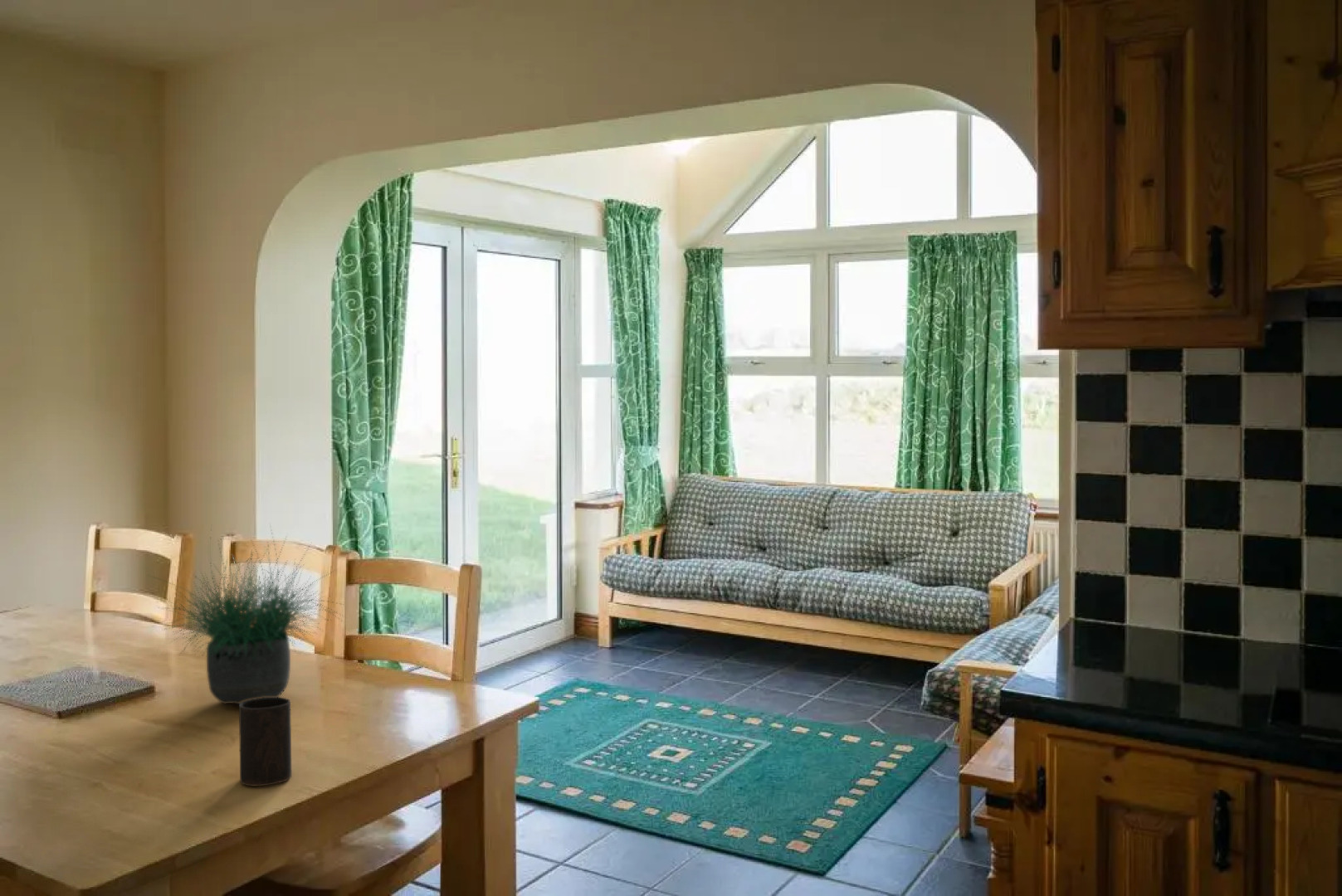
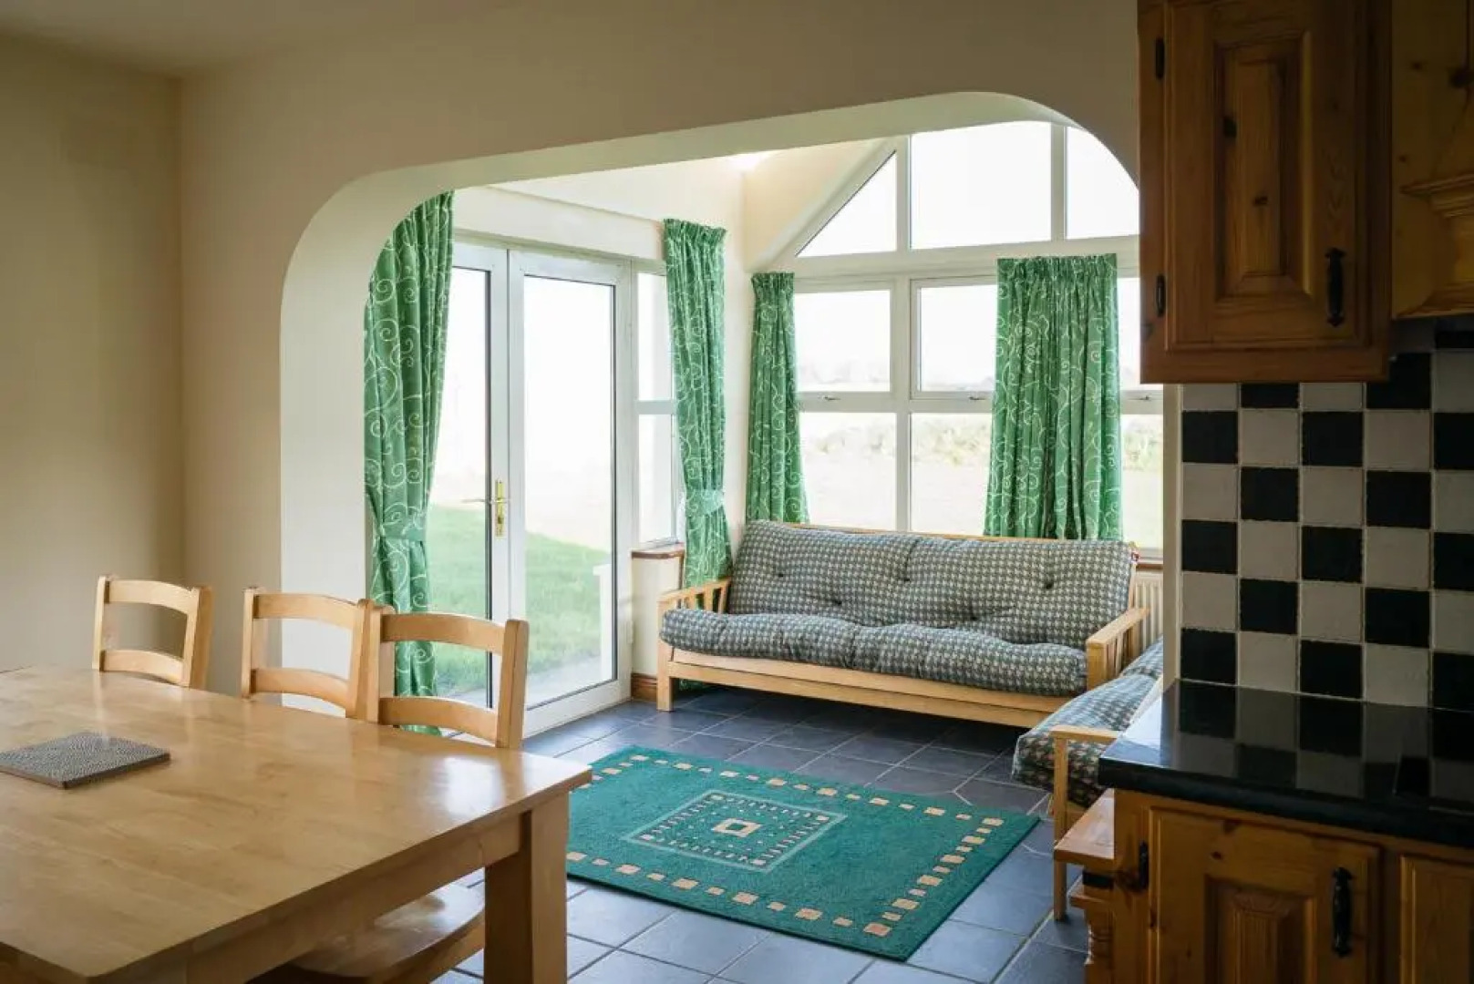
- cup [238,697,292,786]
- potted plant [145,523,346,705]
